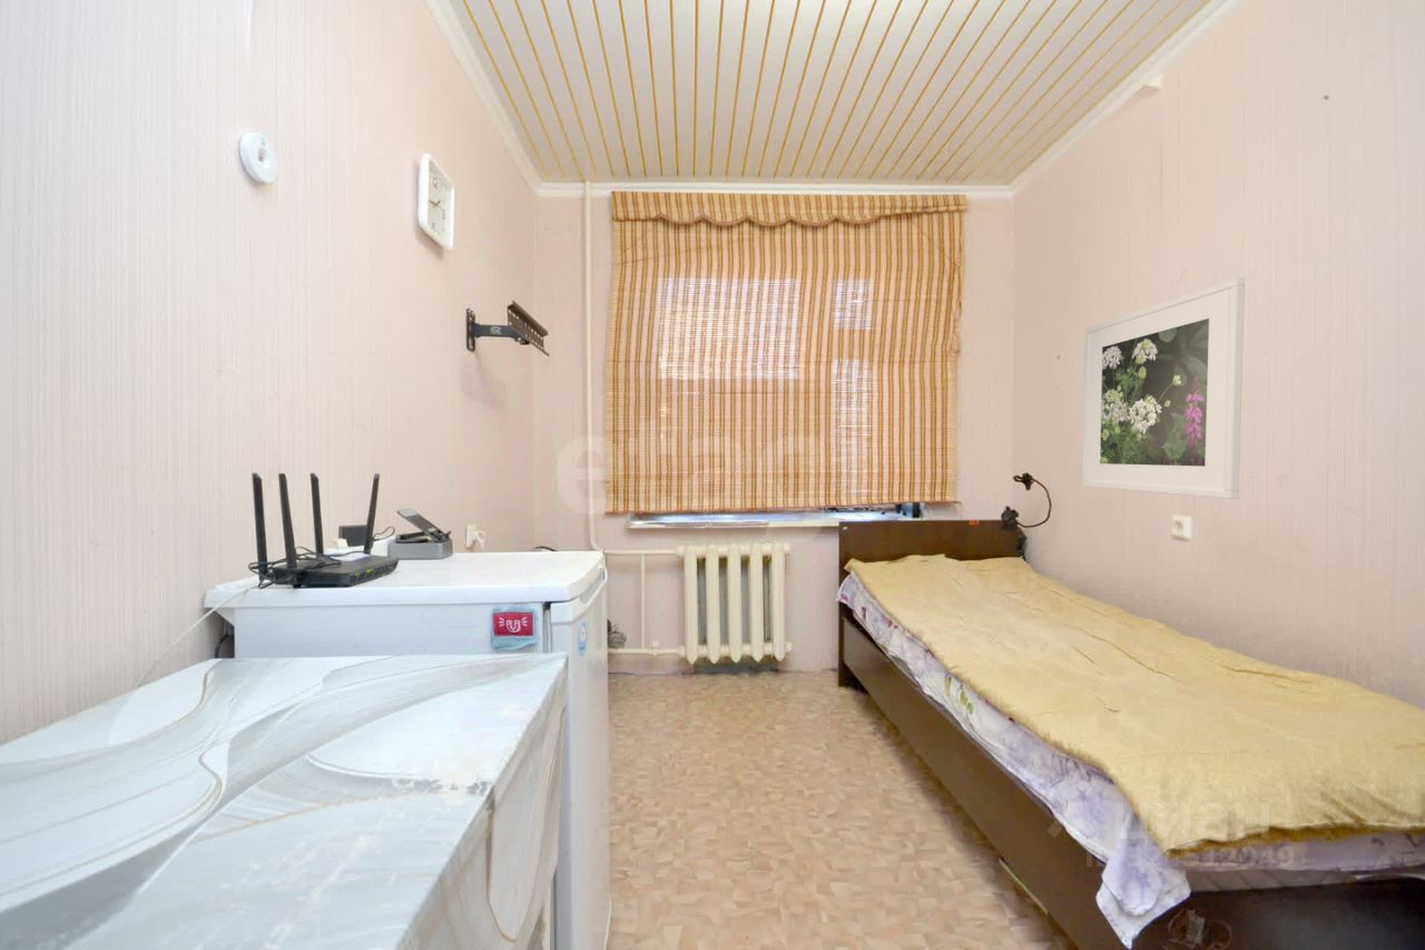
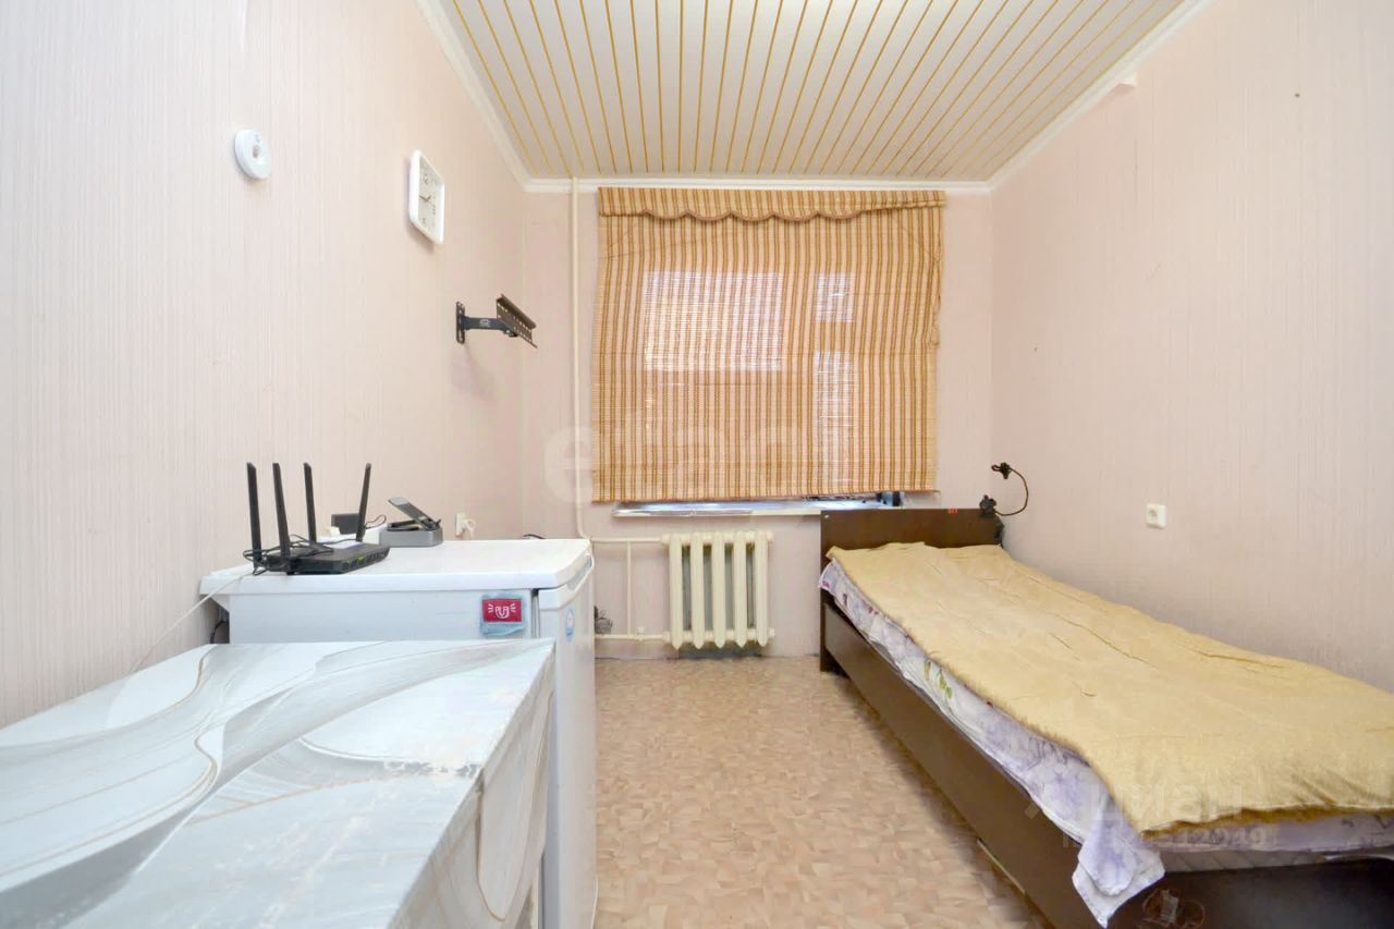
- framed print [1081,276,1246,500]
